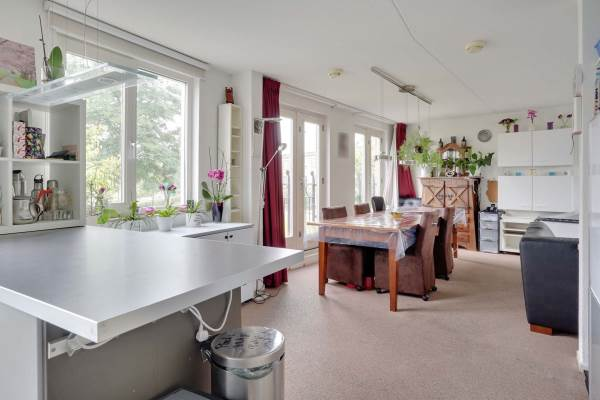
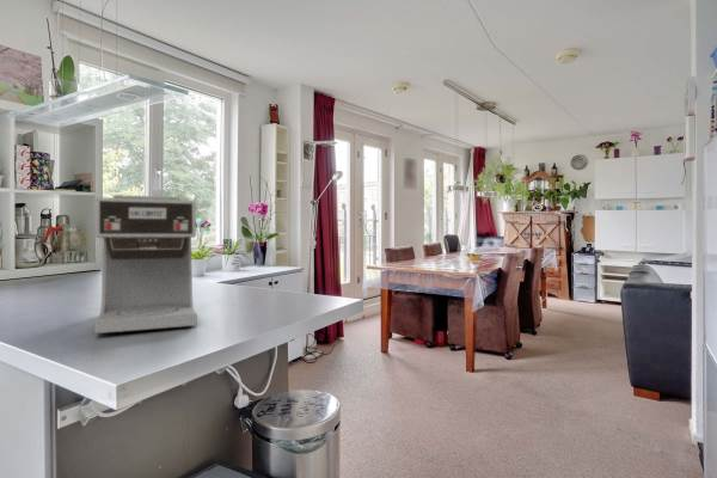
+ coffee maker [93,194,198,335]
